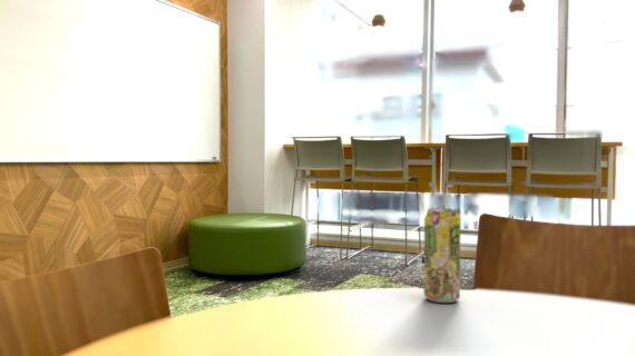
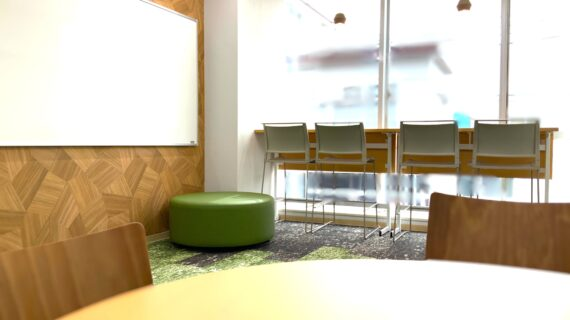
- beverage can [422,206,461,304]
